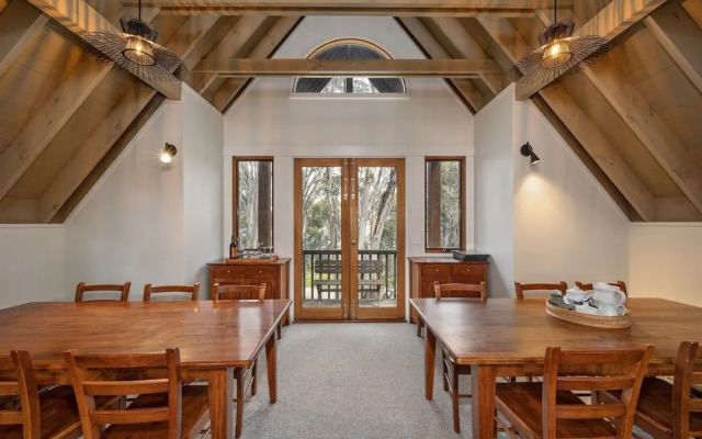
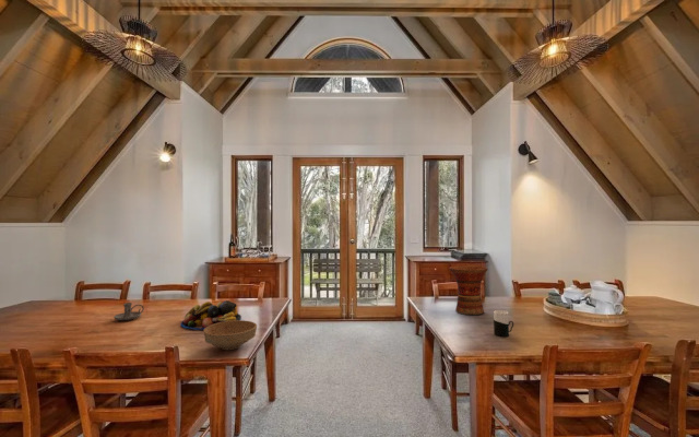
+ candle holder [112,302,145,321]
+ fruit bowl [179,299,242,331]
+ cup [493,309,514,338]
+ vase [449,264,488,316]
+ bowl [202,319,258,351]
